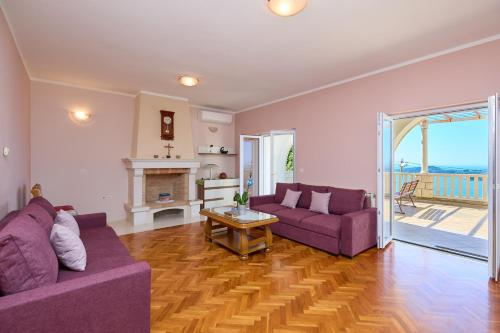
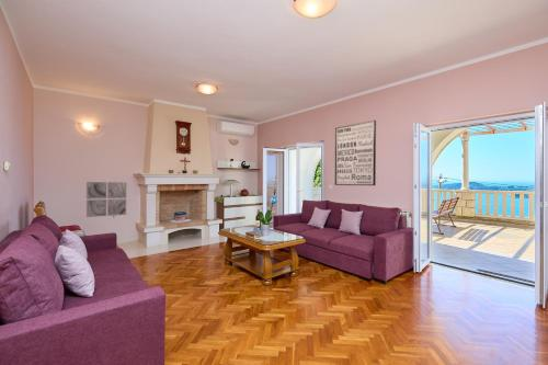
+ wall art [85,181,127,218]
+ wall art [334,119,377,186]
